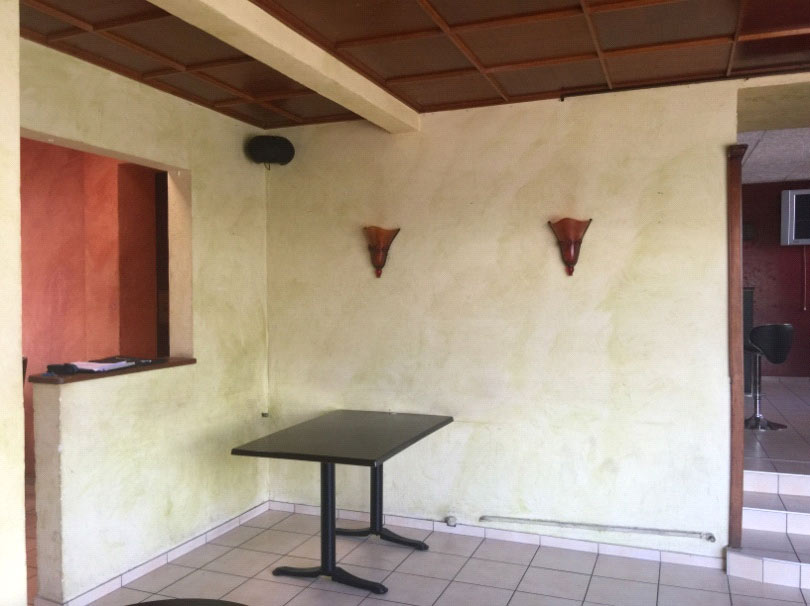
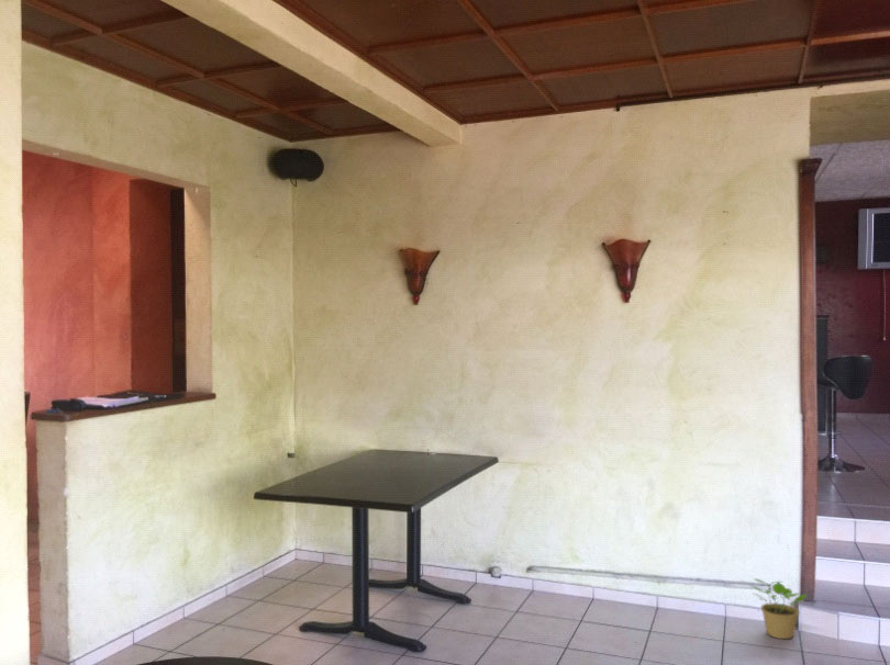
+ potted plant [748,577,809,640]
